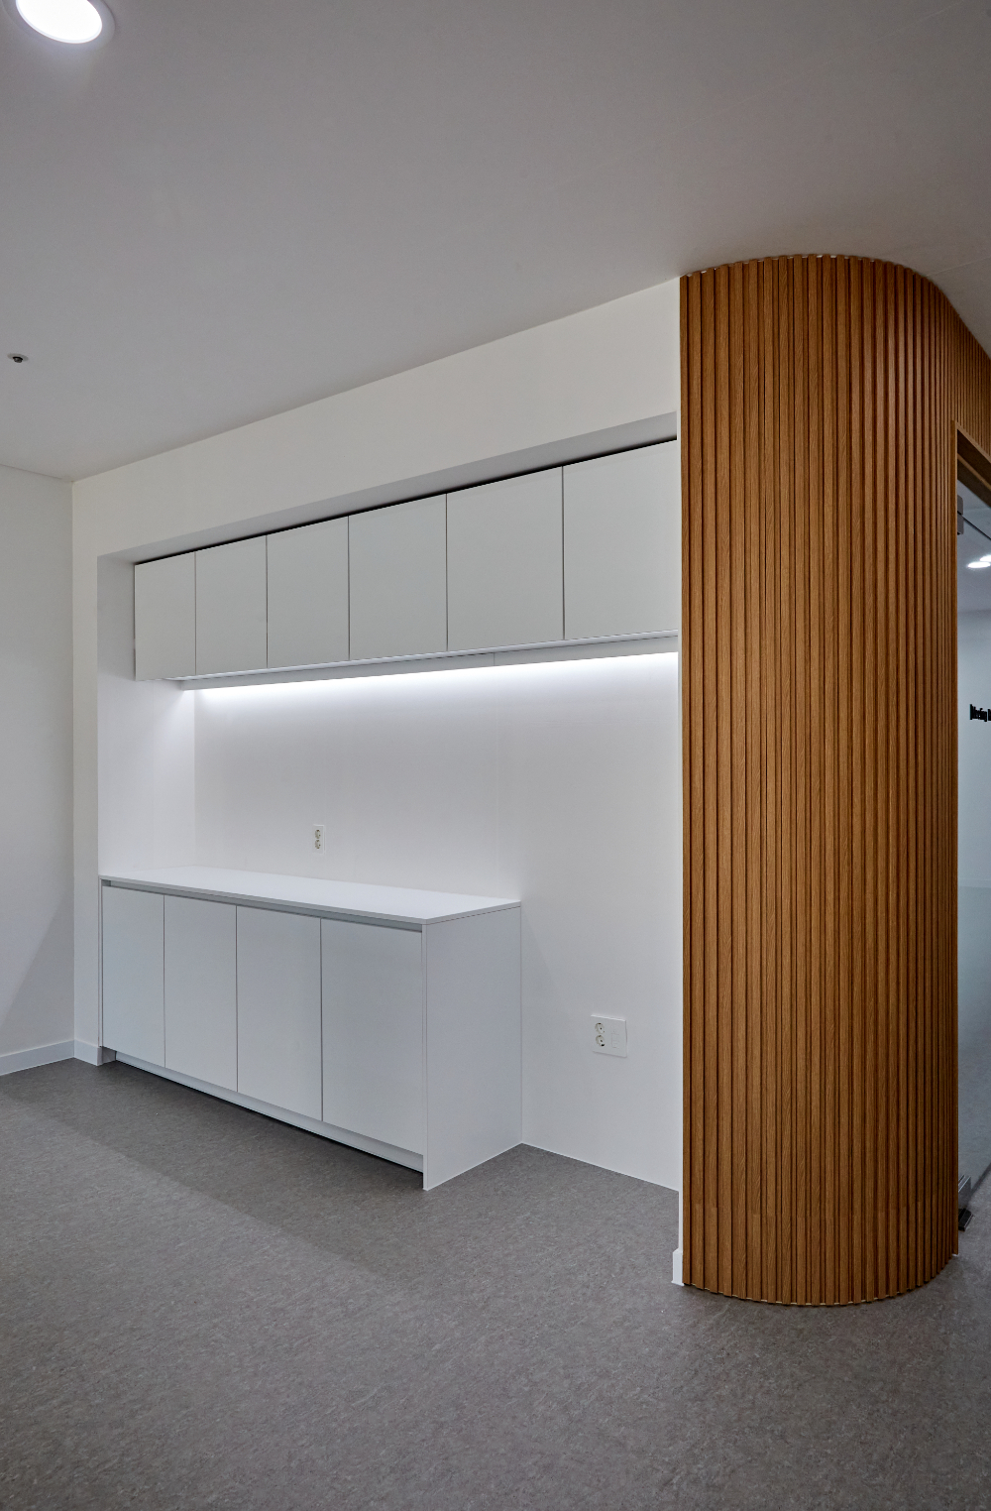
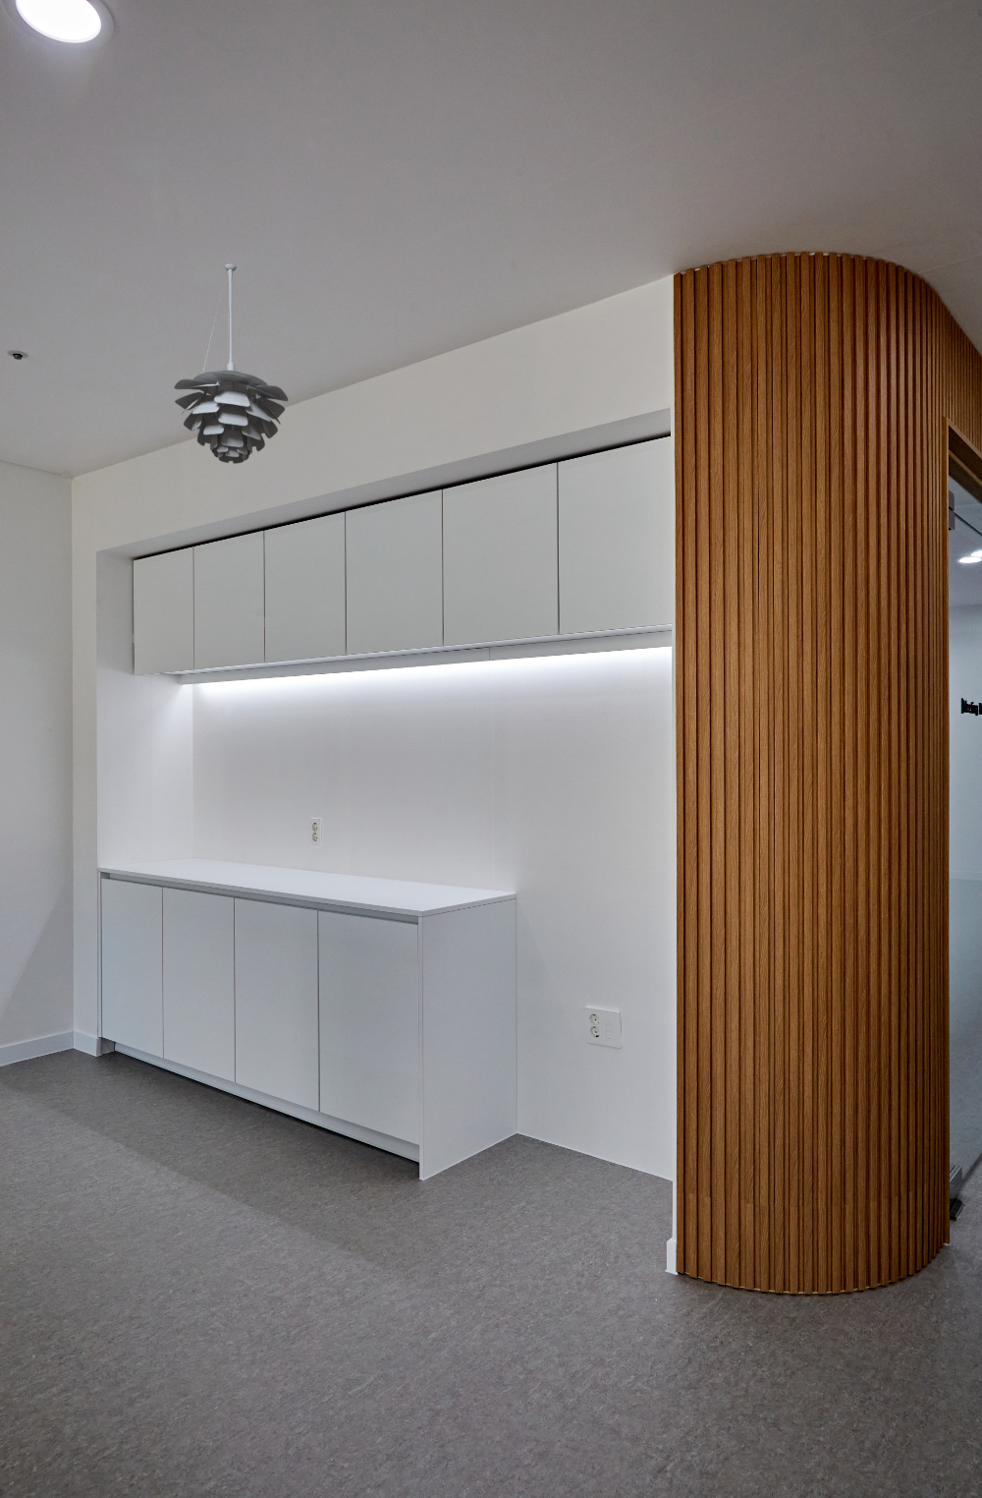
+ pendant light [173,263,288,465]
